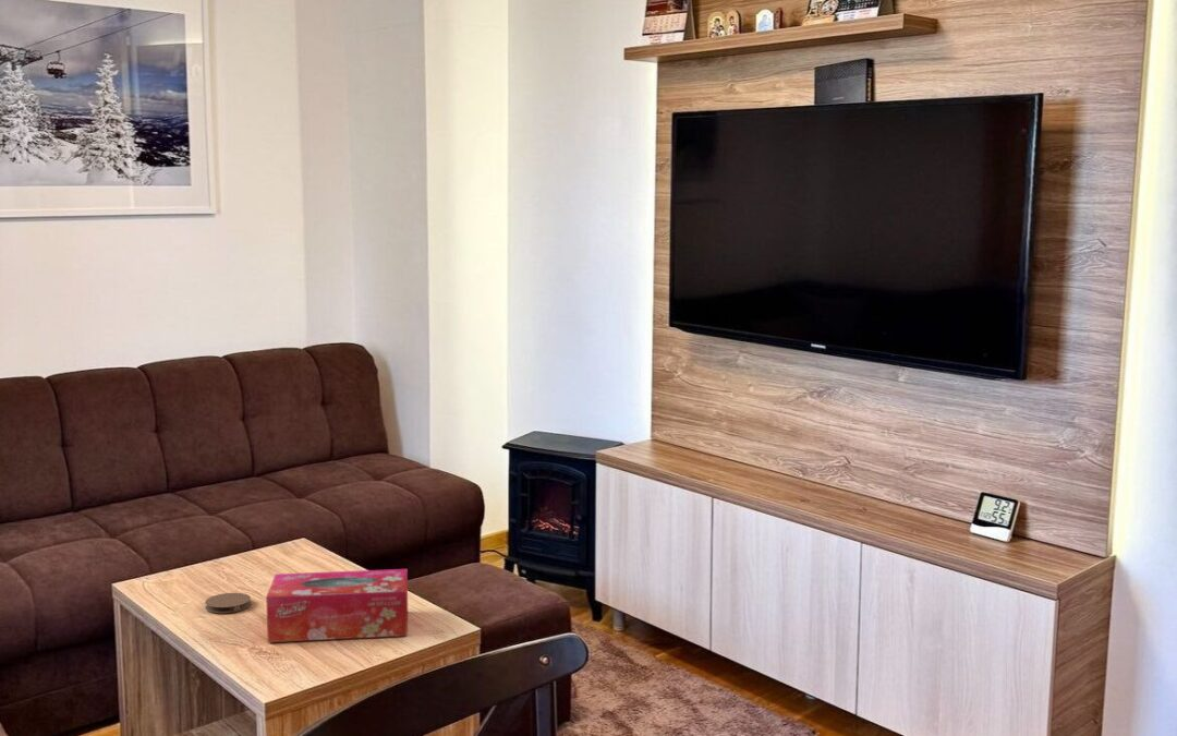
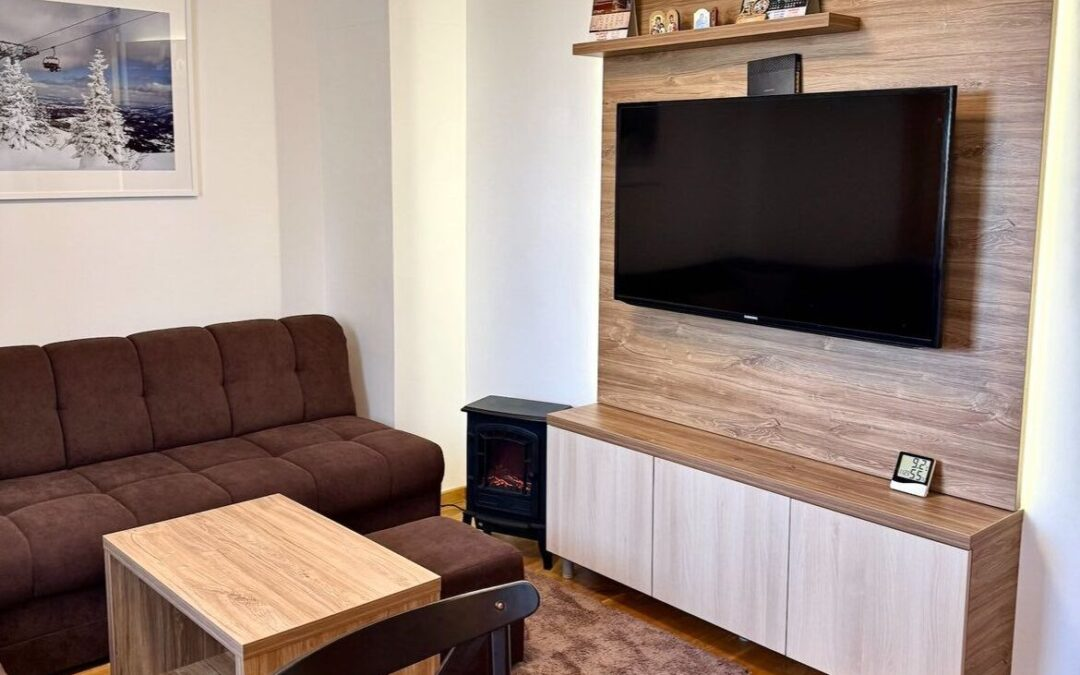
- coaster [204,592,252,614]
- tissue box [265,568,409,643]
